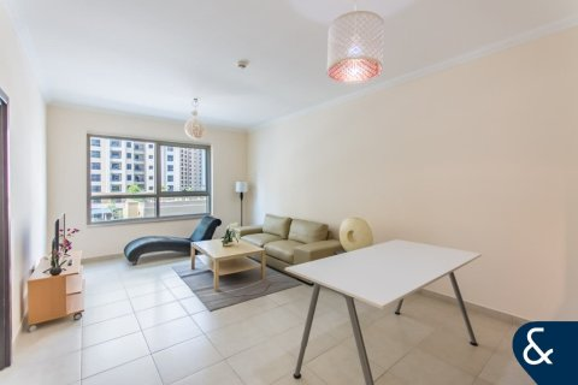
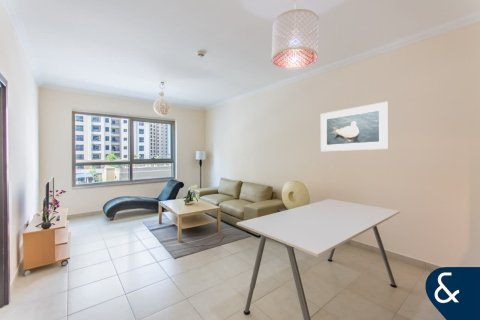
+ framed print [320,101,389,152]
